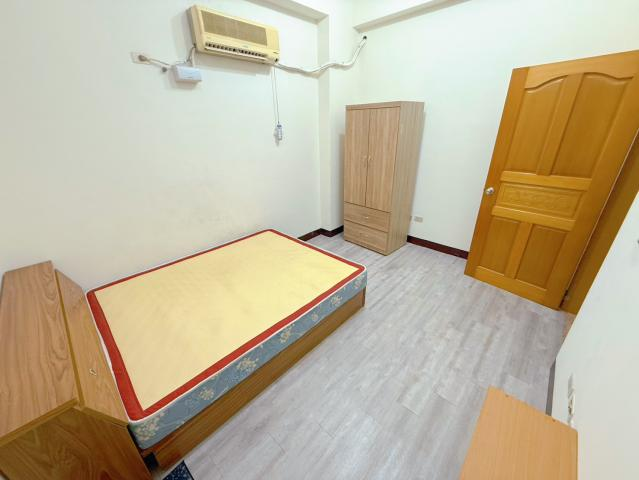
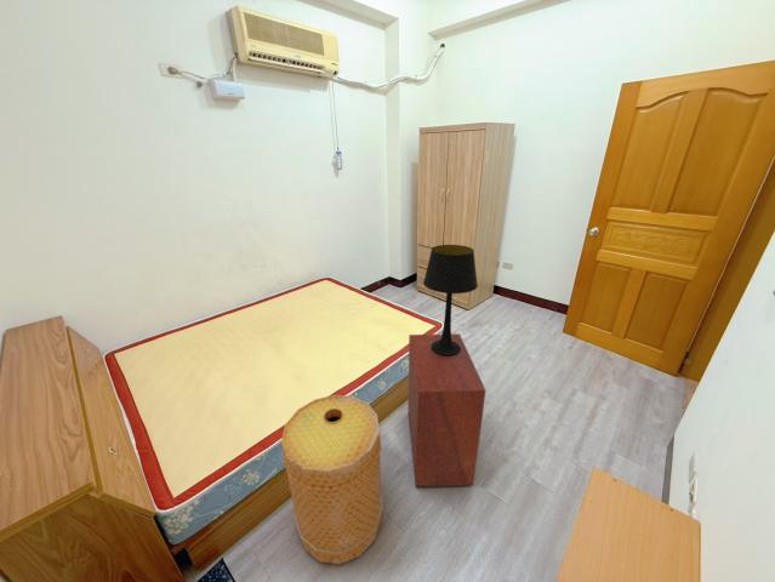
+ nightstand [406,332,486,487]
+ table lamp [422,244,479,356]
+ basket [280,394,384,565]
